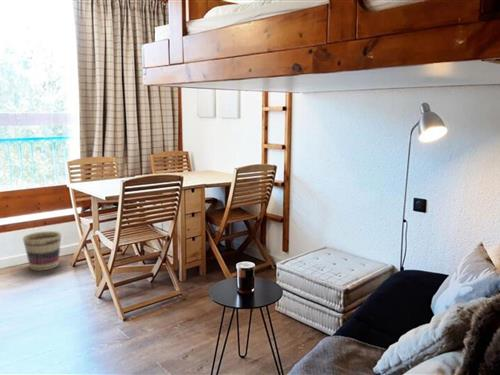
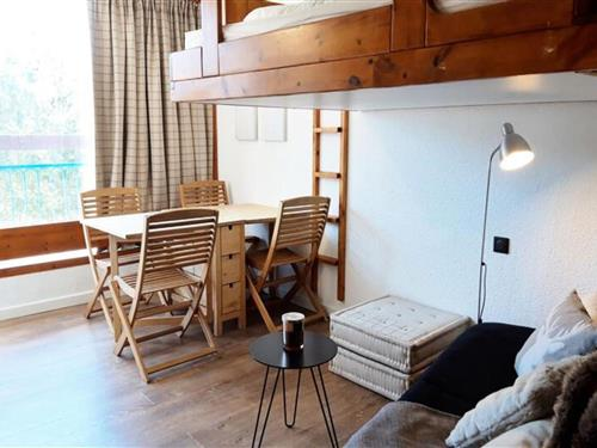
- basket [22,230,62,271]
